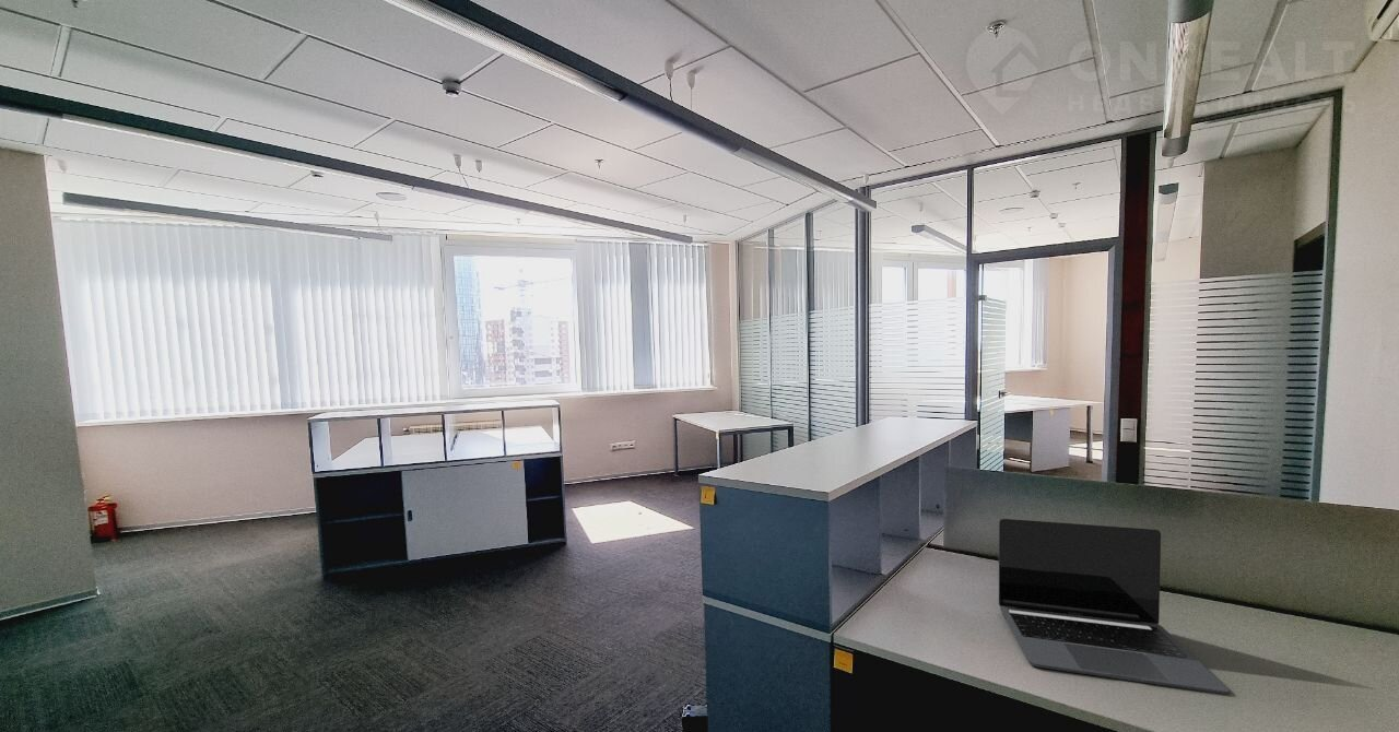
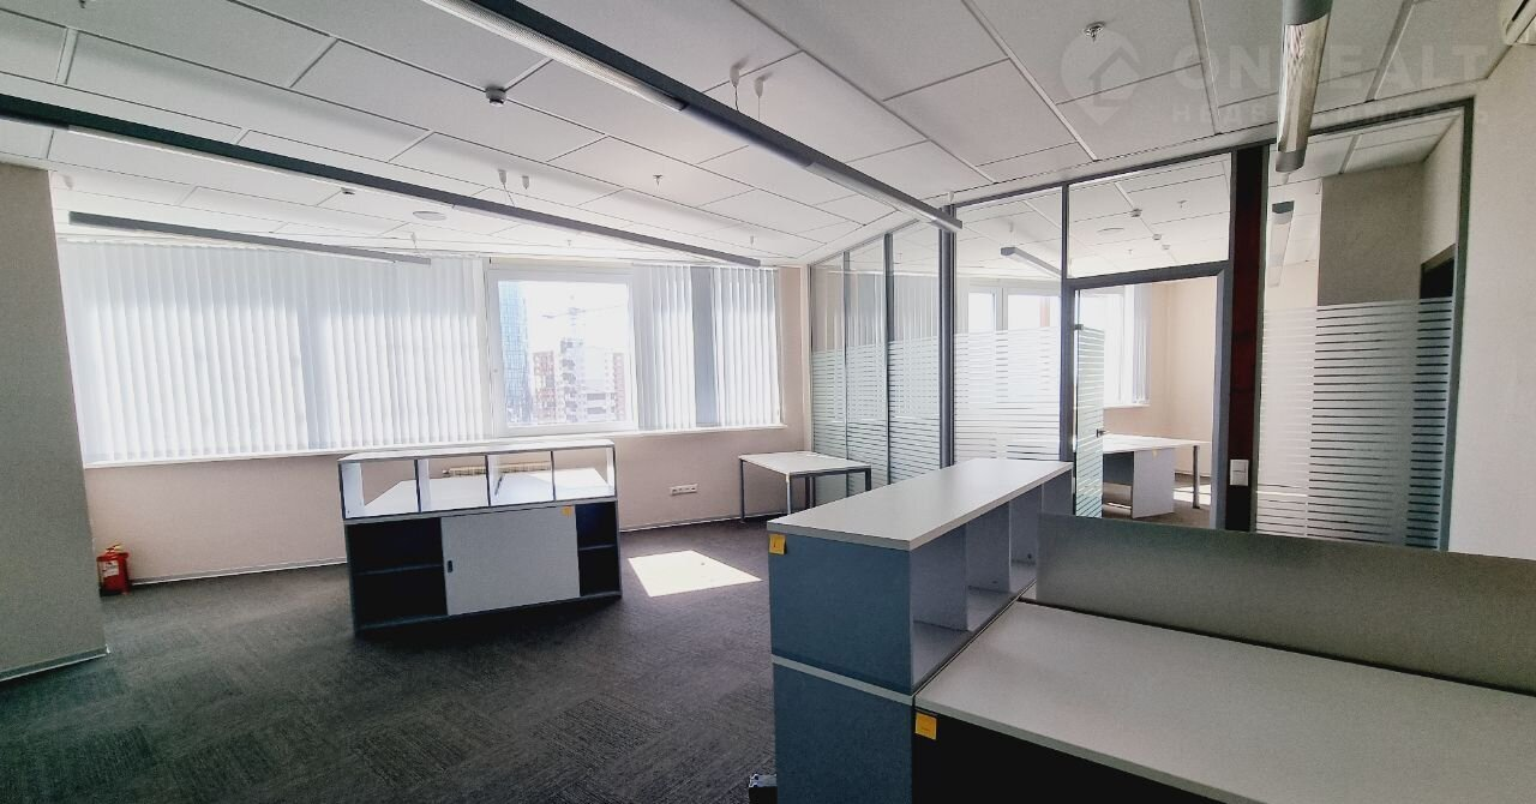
- laptop [998,518,1231,696]
